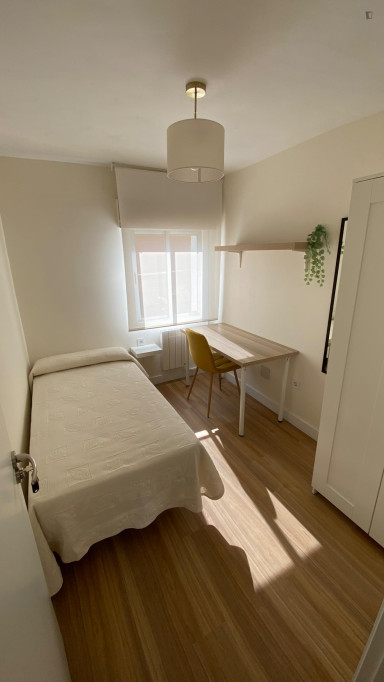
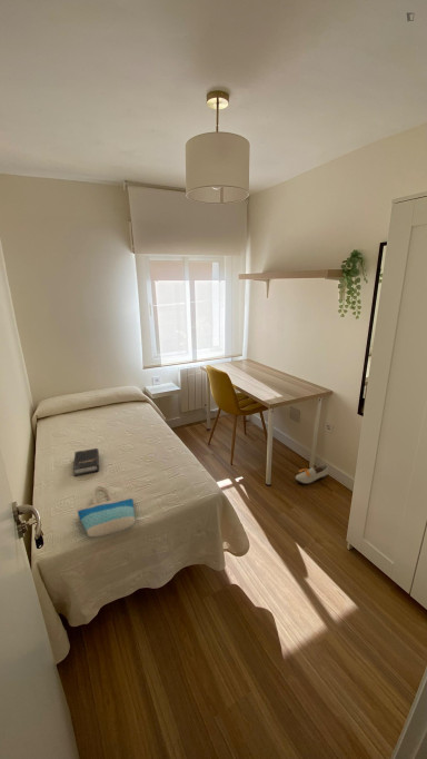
+ hardback book [72,447,100,477]
+ tote bag [76,485,136,538]
+ shoe [294,464,329,485]
